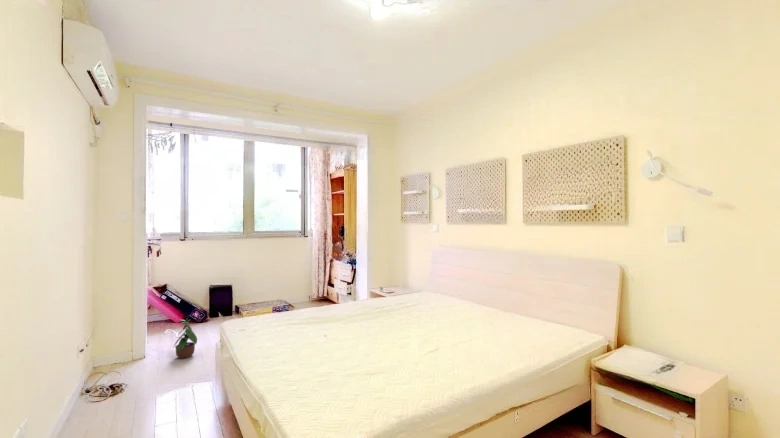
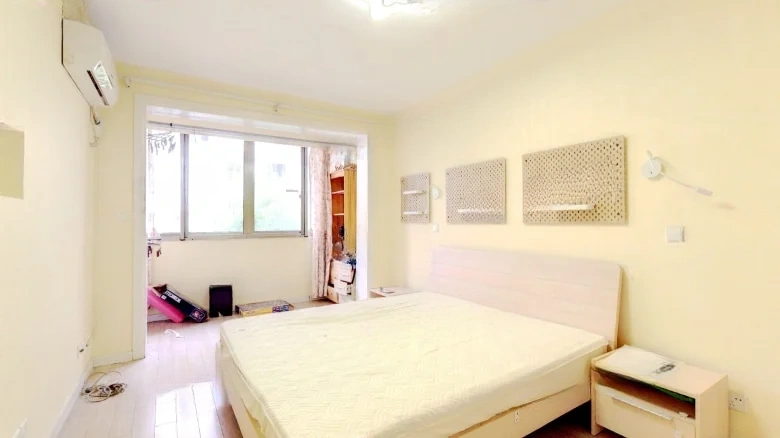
- potted plant [173,316,198,360]
